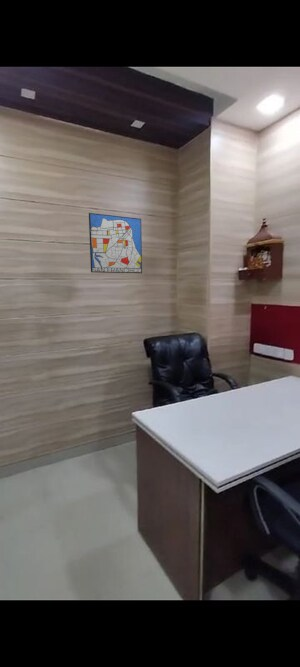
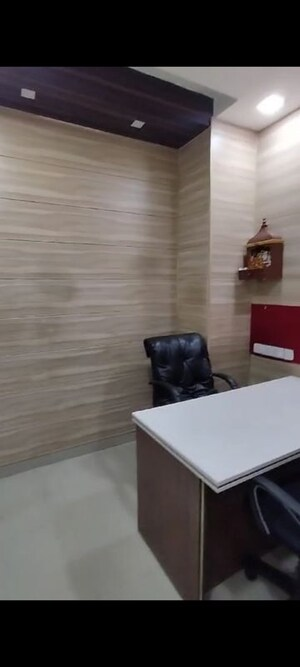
- wall art [88,212,143,274]
